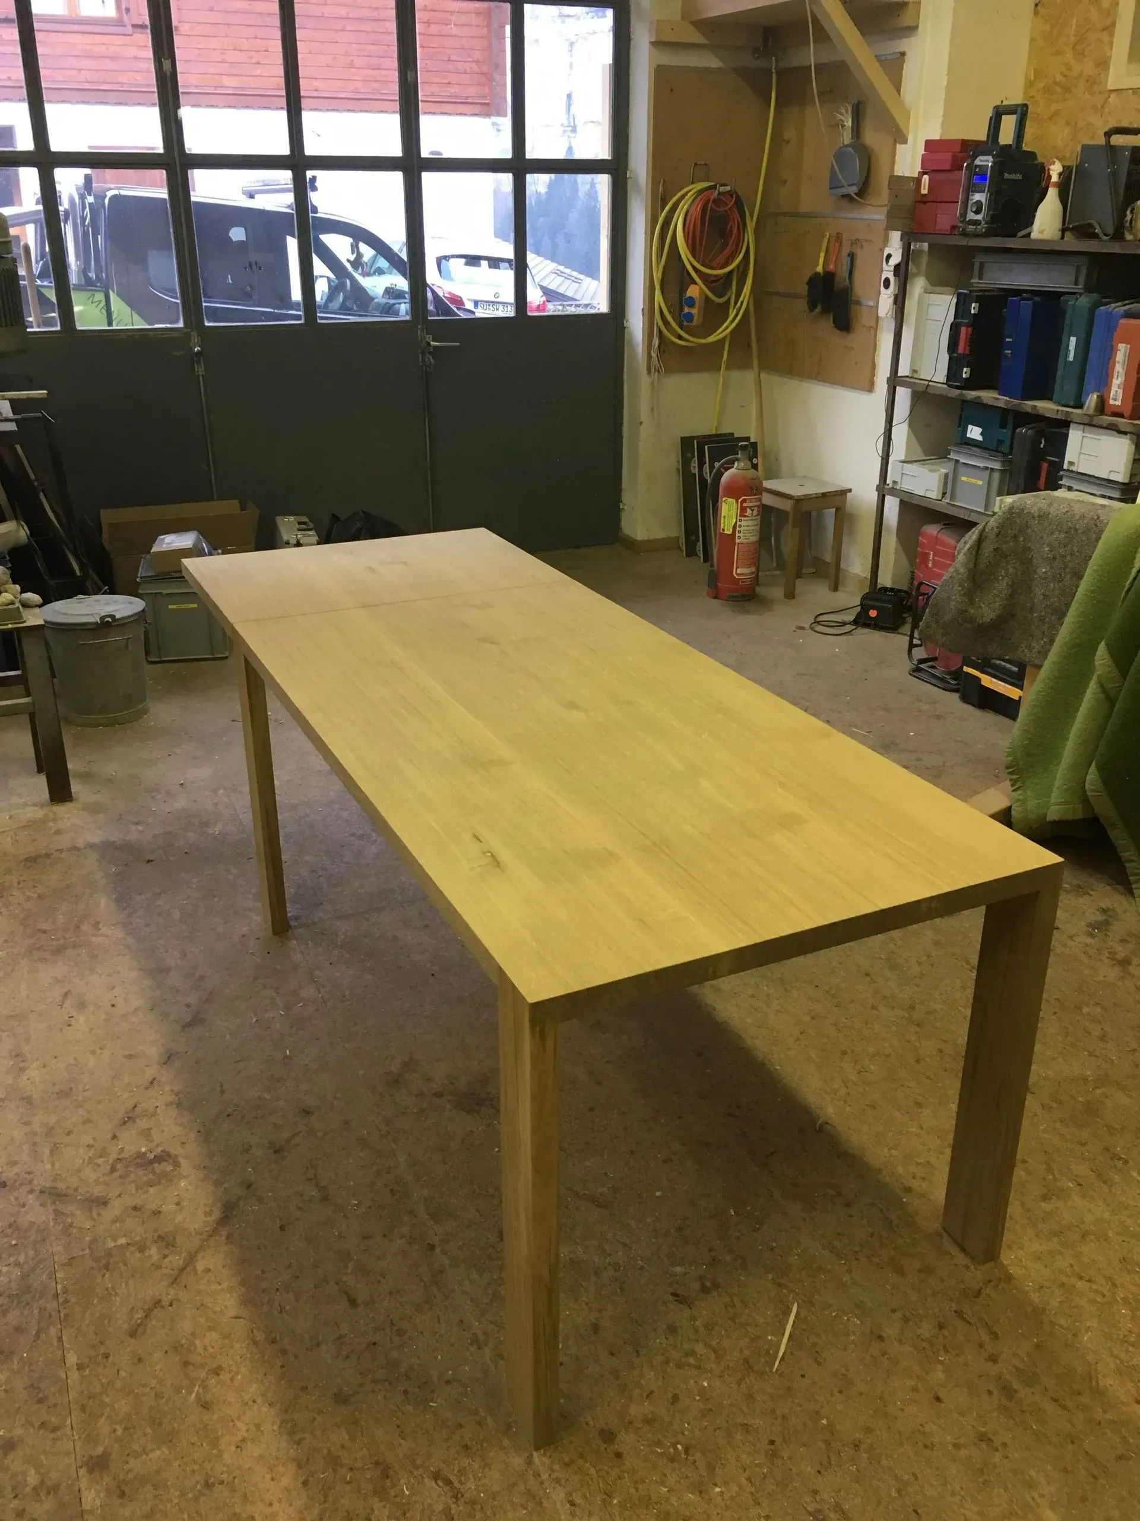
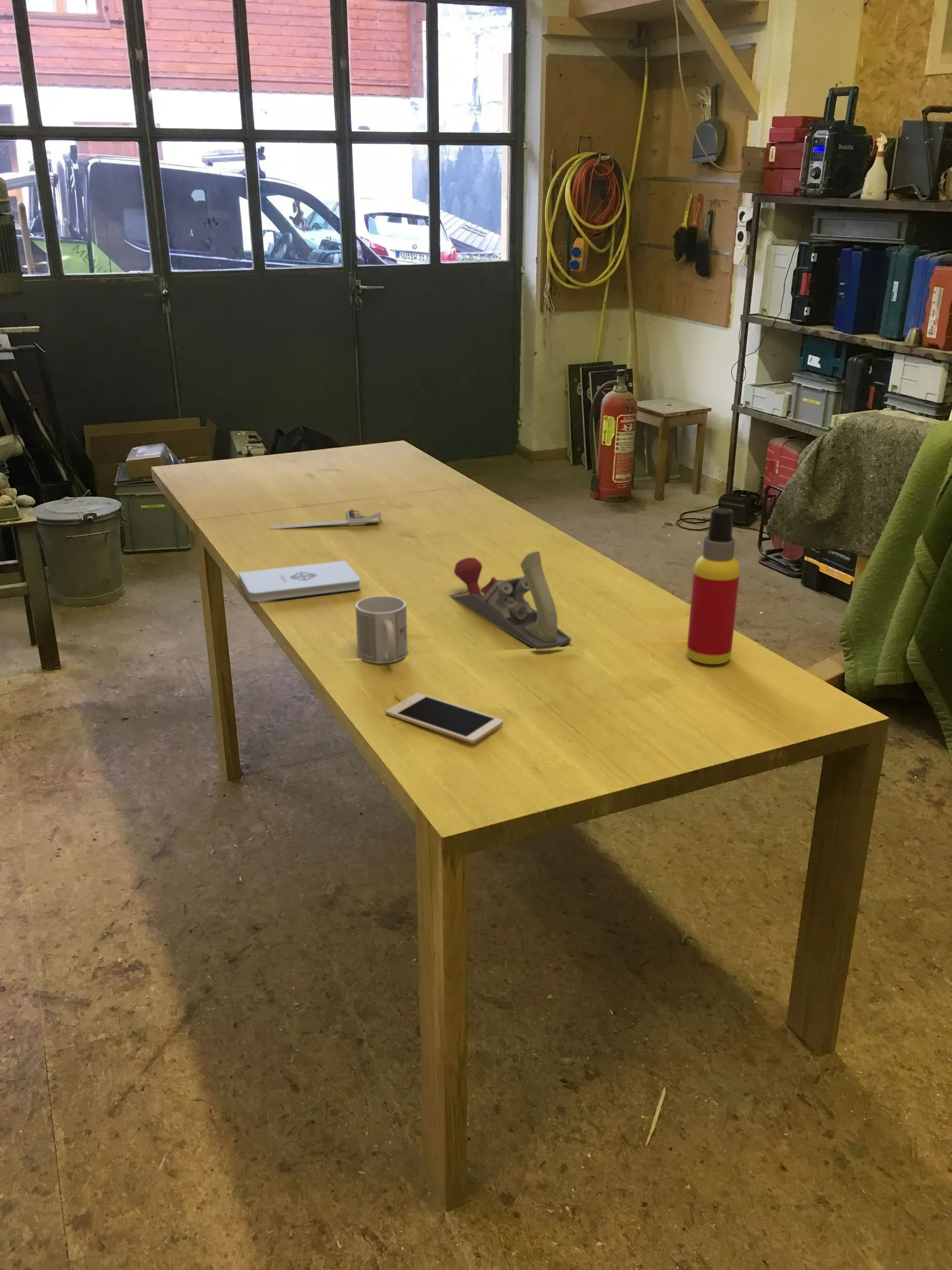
+ mug [355,595,408,664]
+ hand plane [449,551,572,650]
+ combination square [269,508,382,530]
+ notepad [238,560,361,602]
+ cell phone [385,693,504,744]
+ spray bottle [686,508,740,665]
